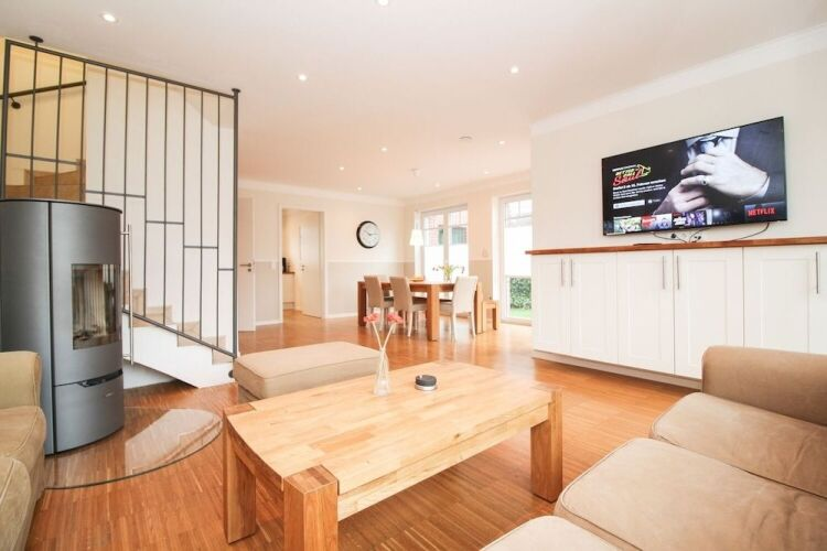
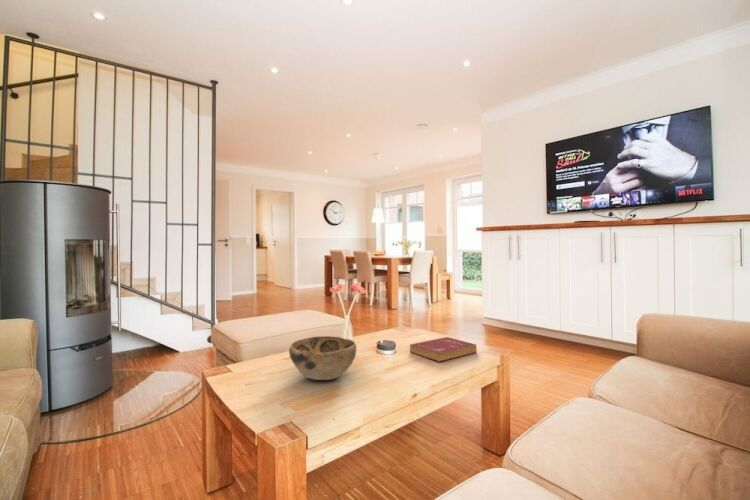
+ book [409,336,477,363]
+ decorative bowl [288,335,357,381]
